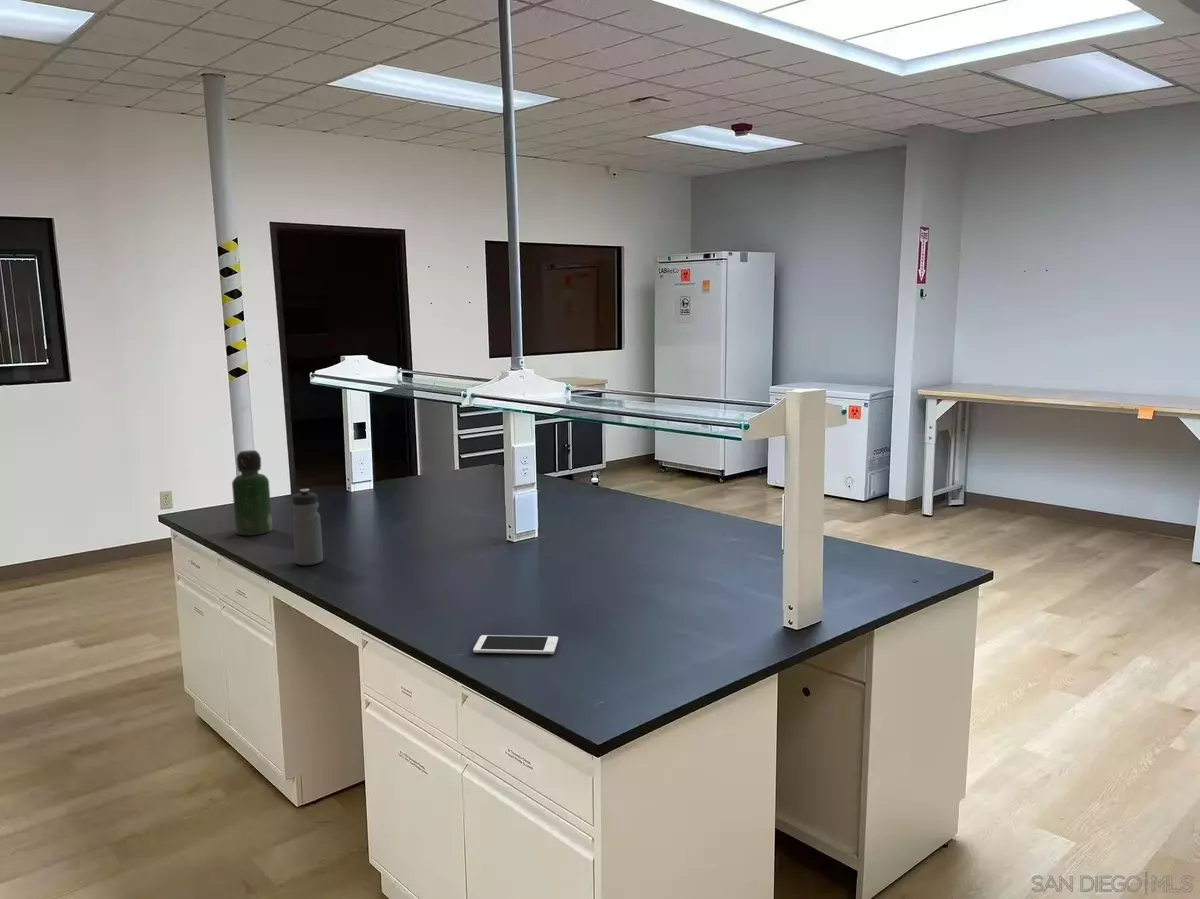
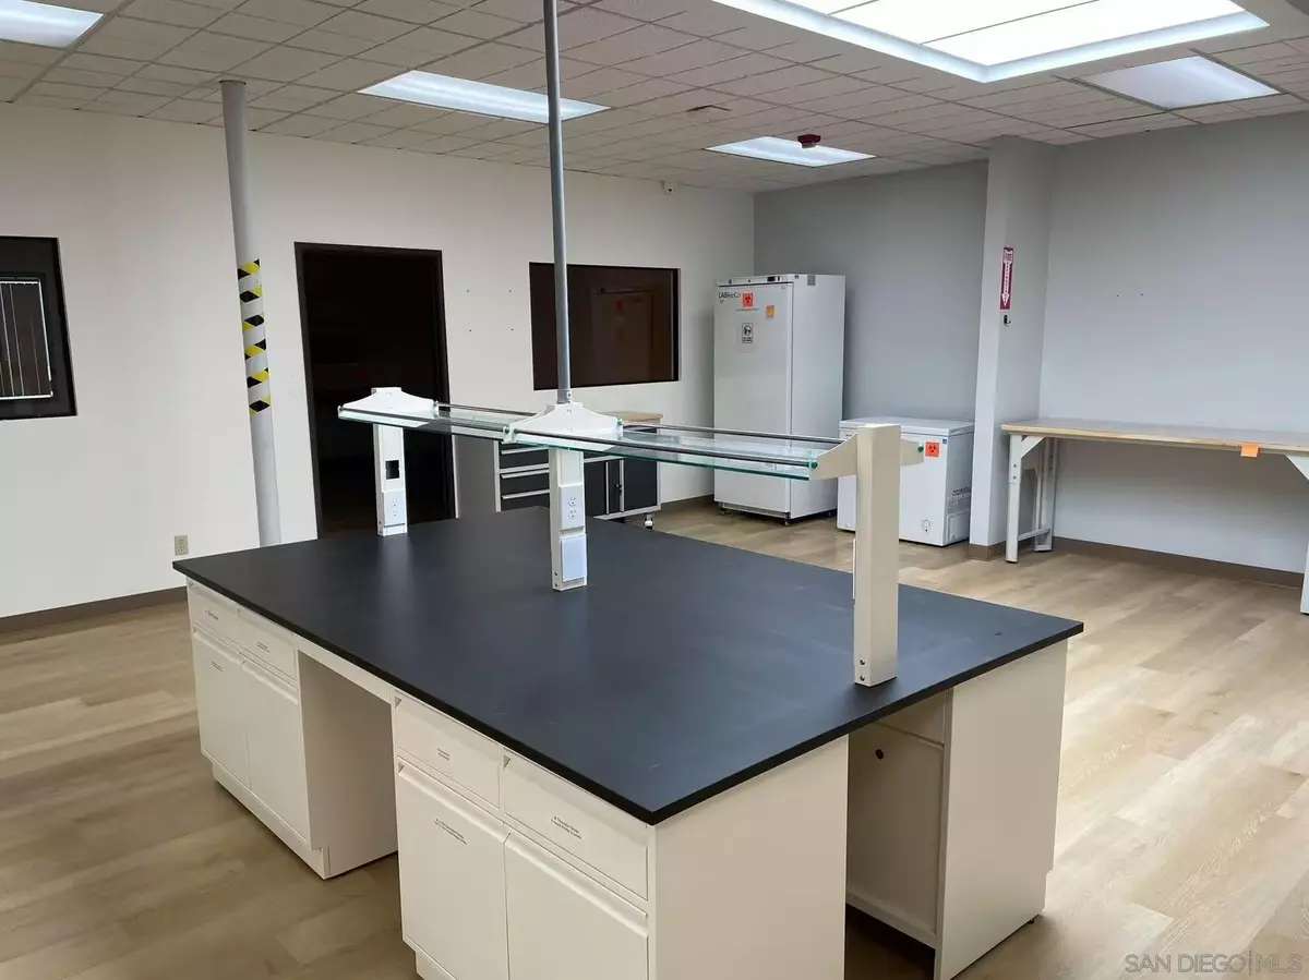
- water bottle [291,488,324,566]
- bottle [231,449,273,537]
- cell phone [472,634,559,655]
